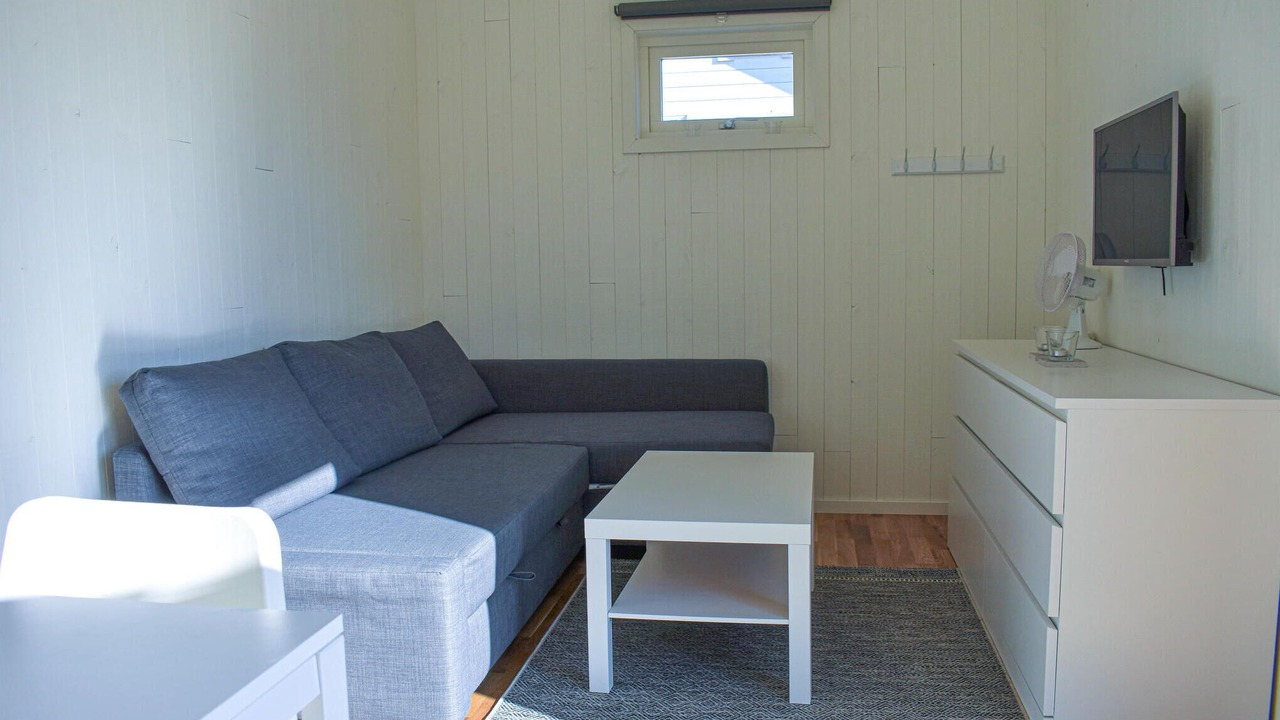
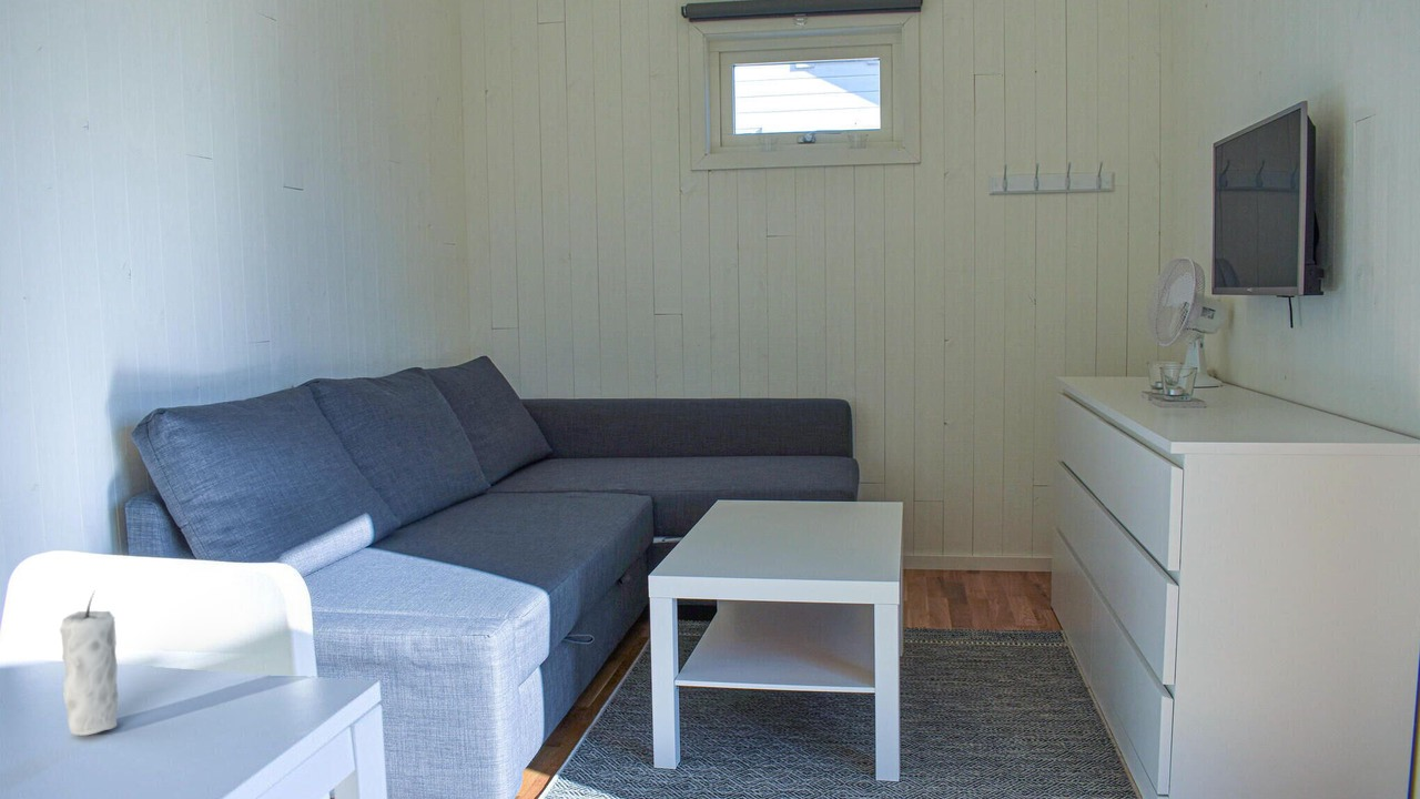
+ candle [59,591,120,737]
